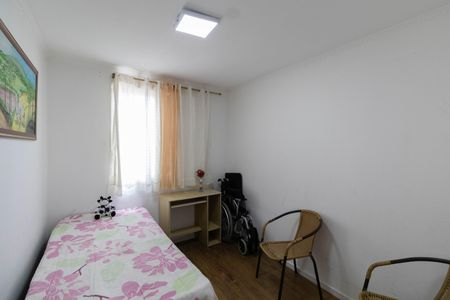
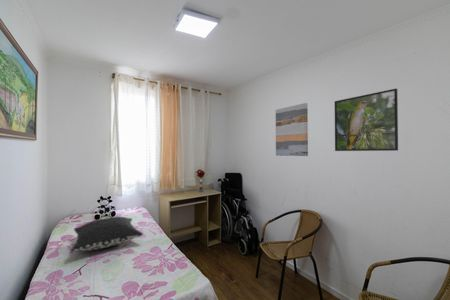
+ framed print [334,88,399,152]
+ wall art [275,102,309,157]
+ pillow [70,215,144,252]
